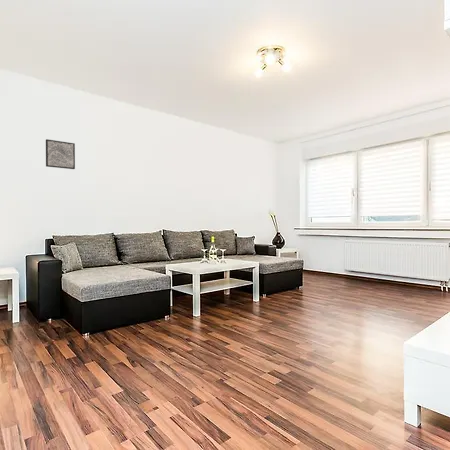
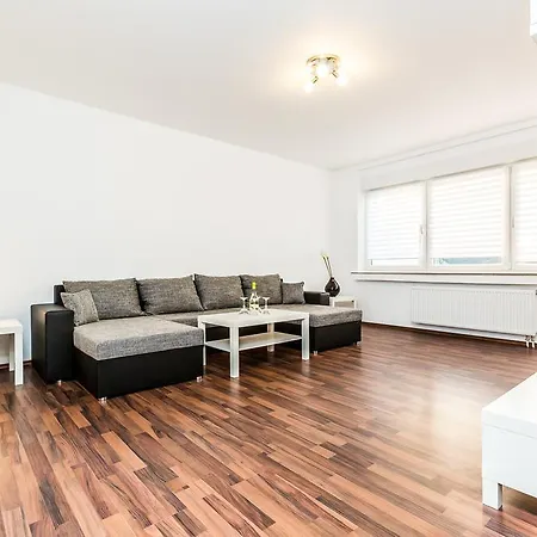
- wall art [45,138,76,170]
